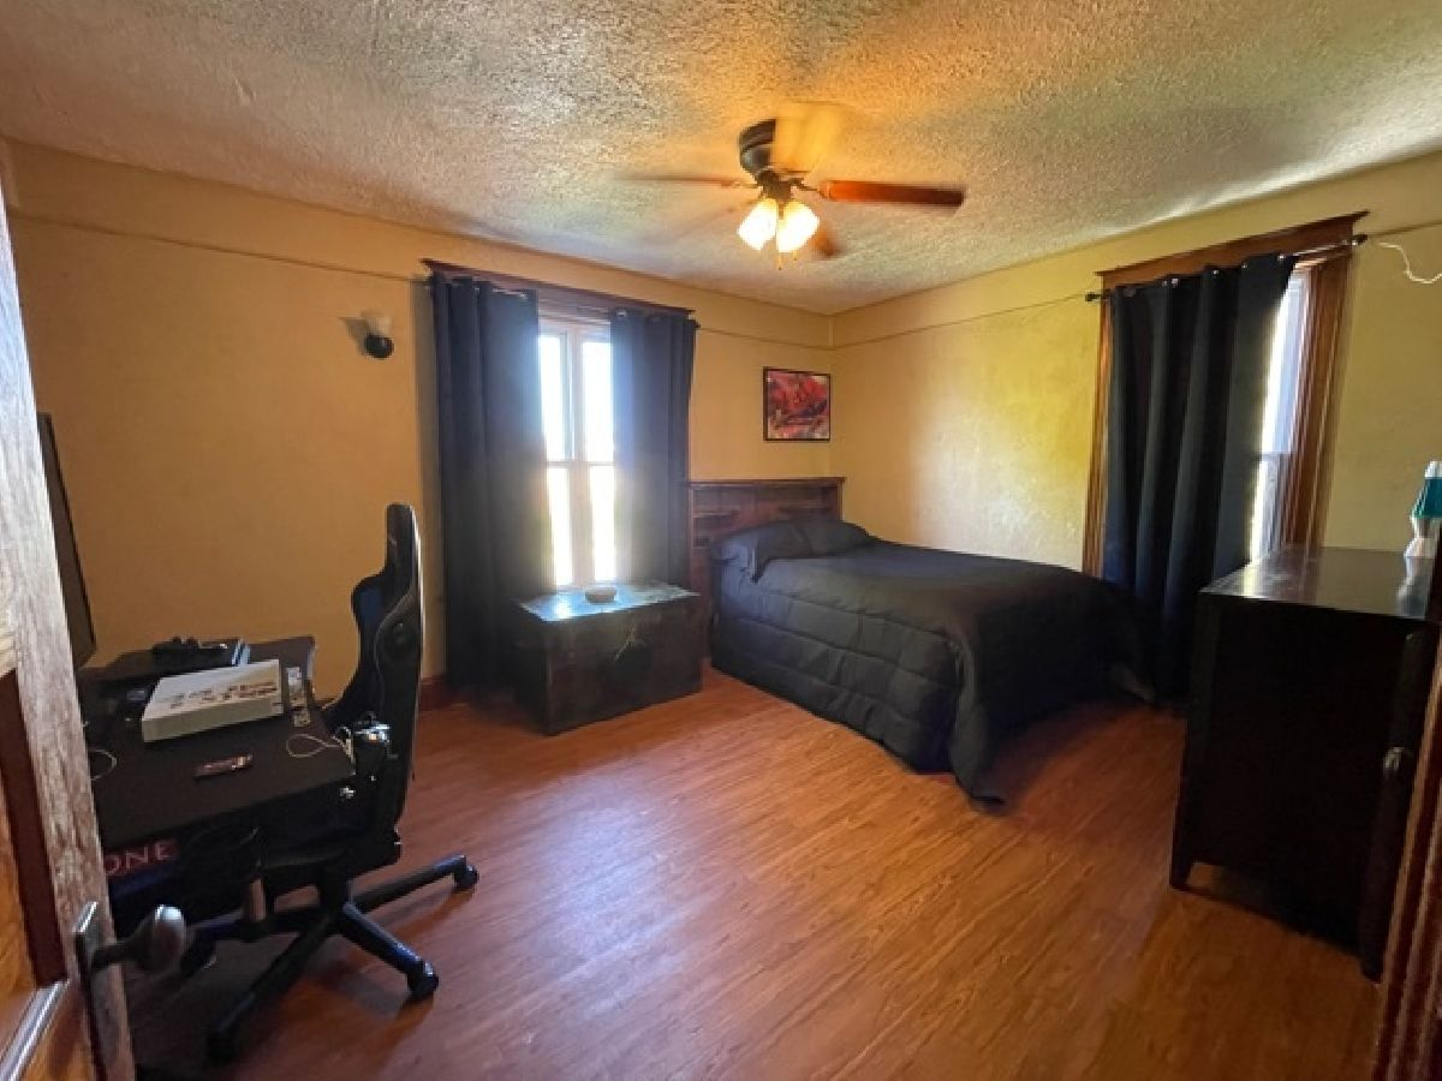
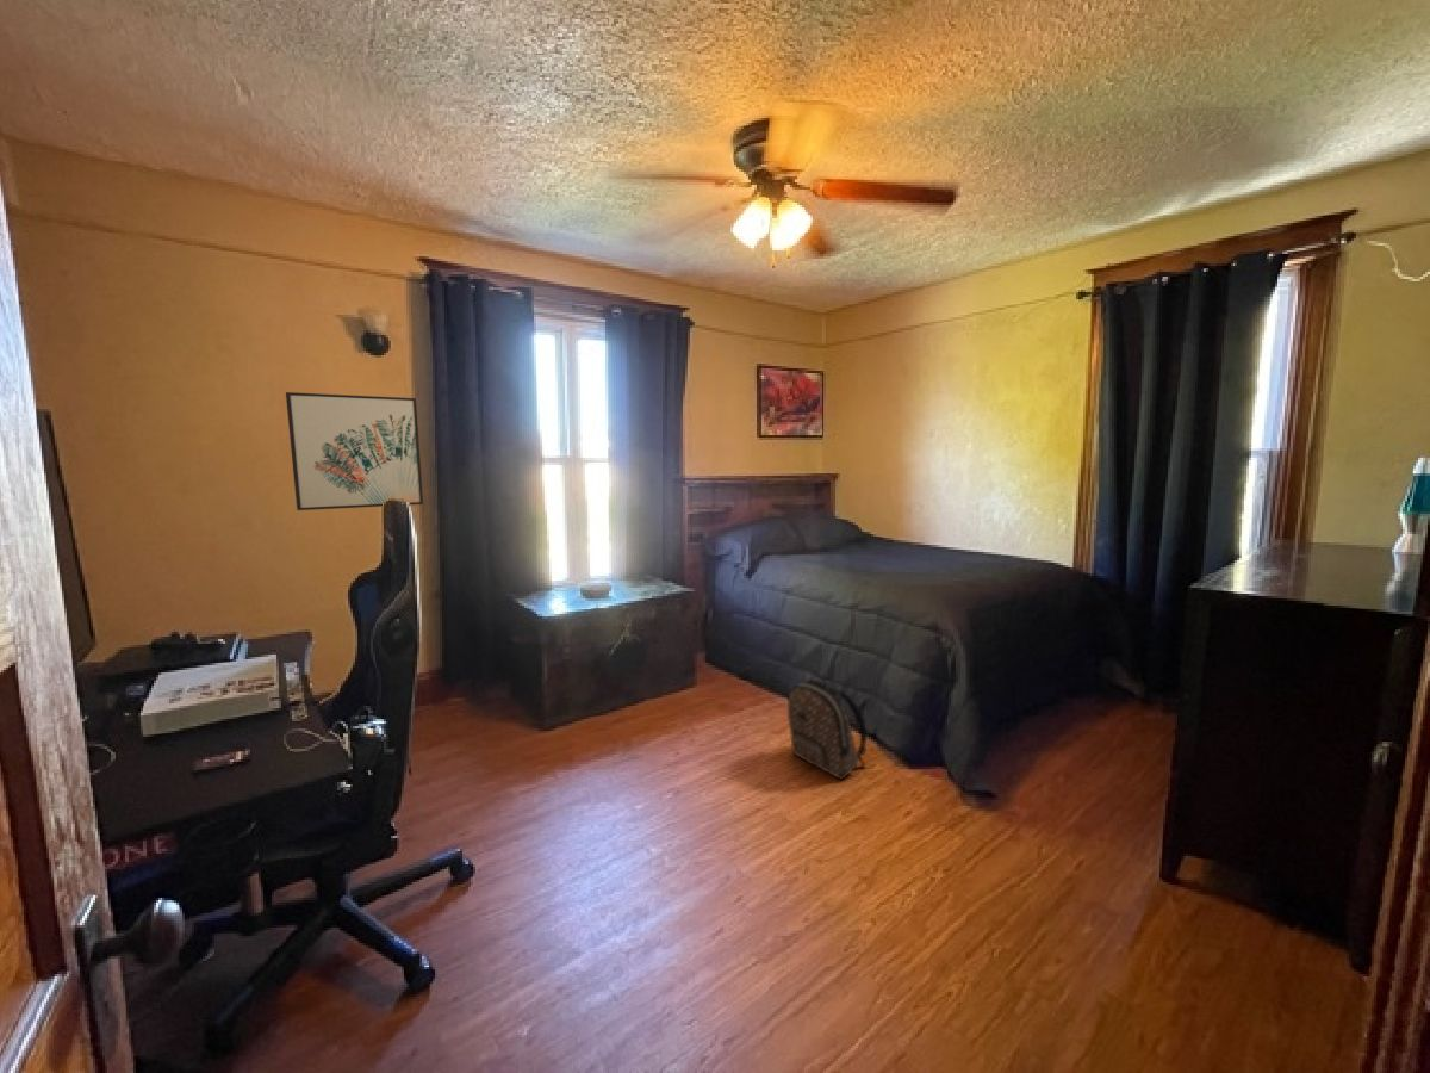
+ wall art [285,391,424,511]
+ backpack [786,674,868,781]
